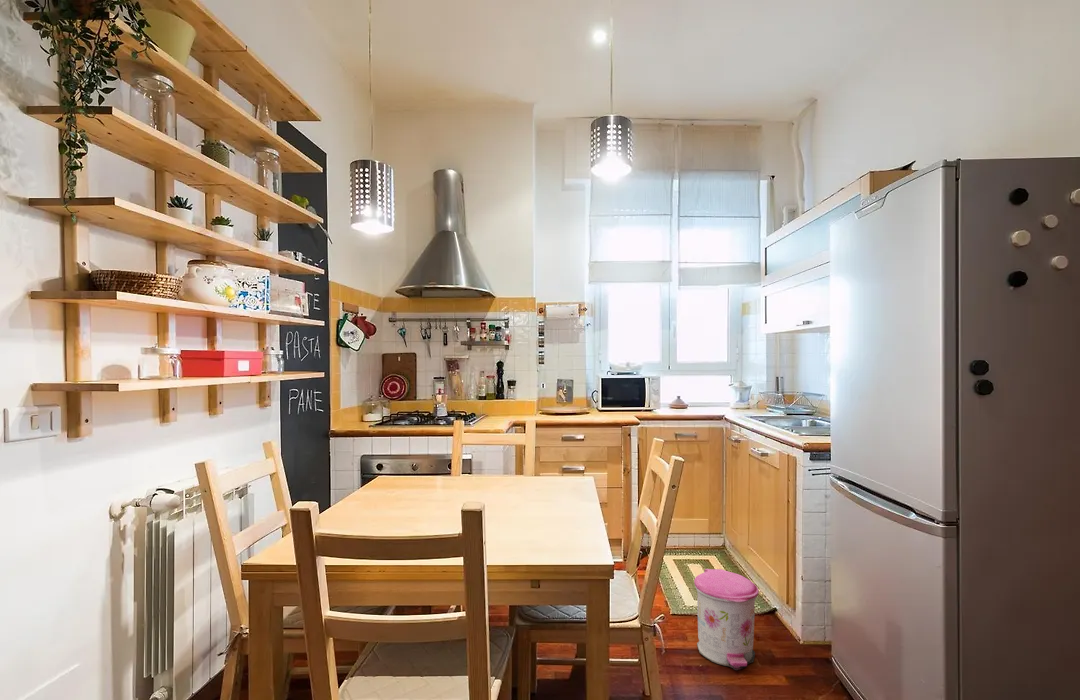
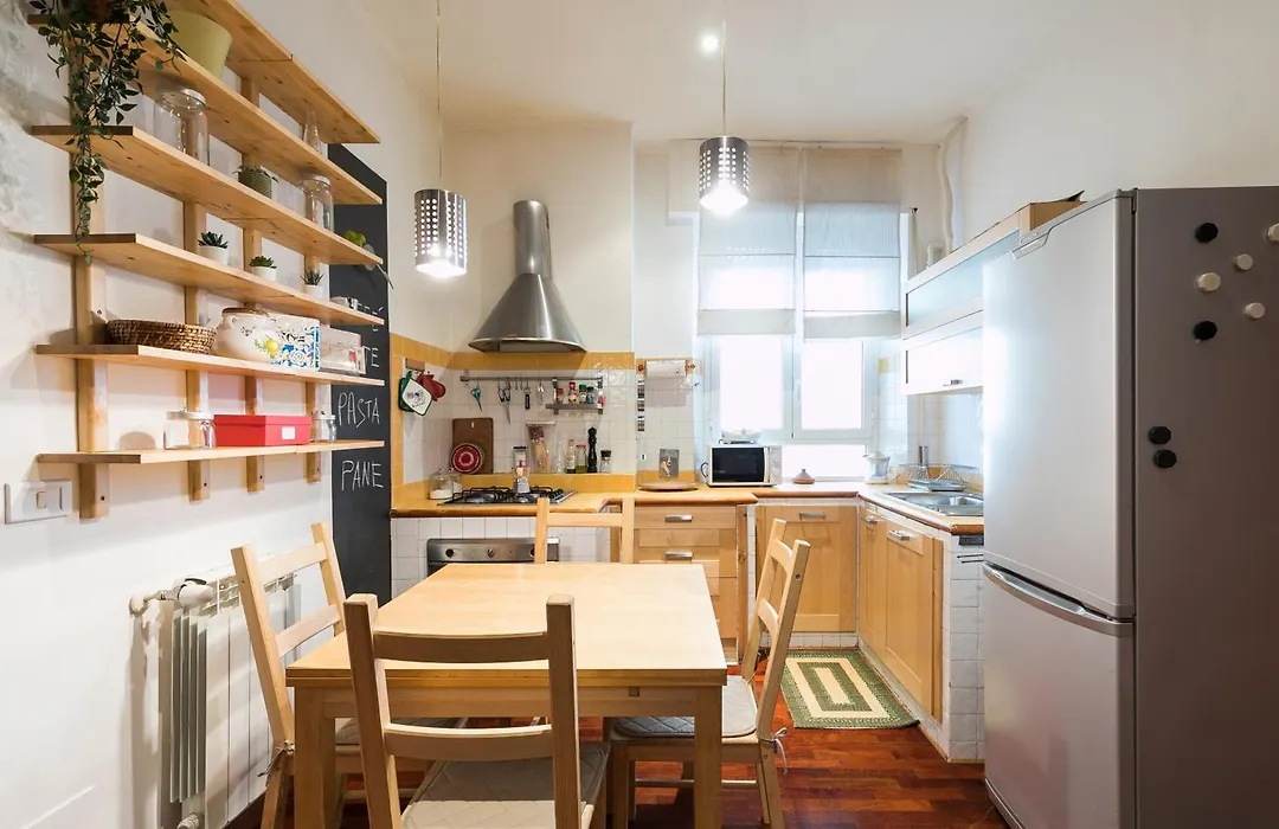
- trash can [693,568,760,671]
